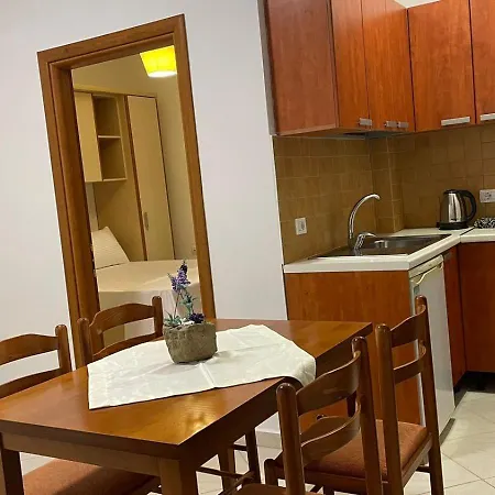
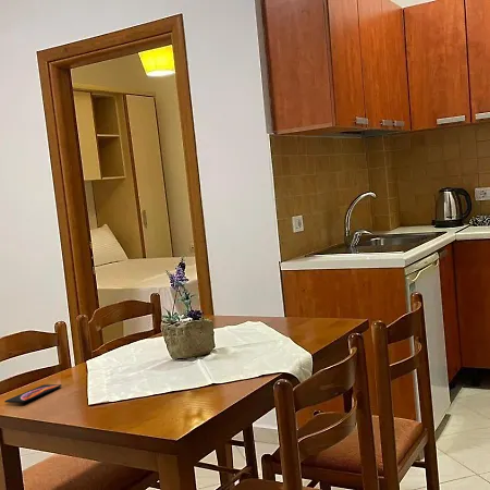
+ smartphone [3,383,63,404]
